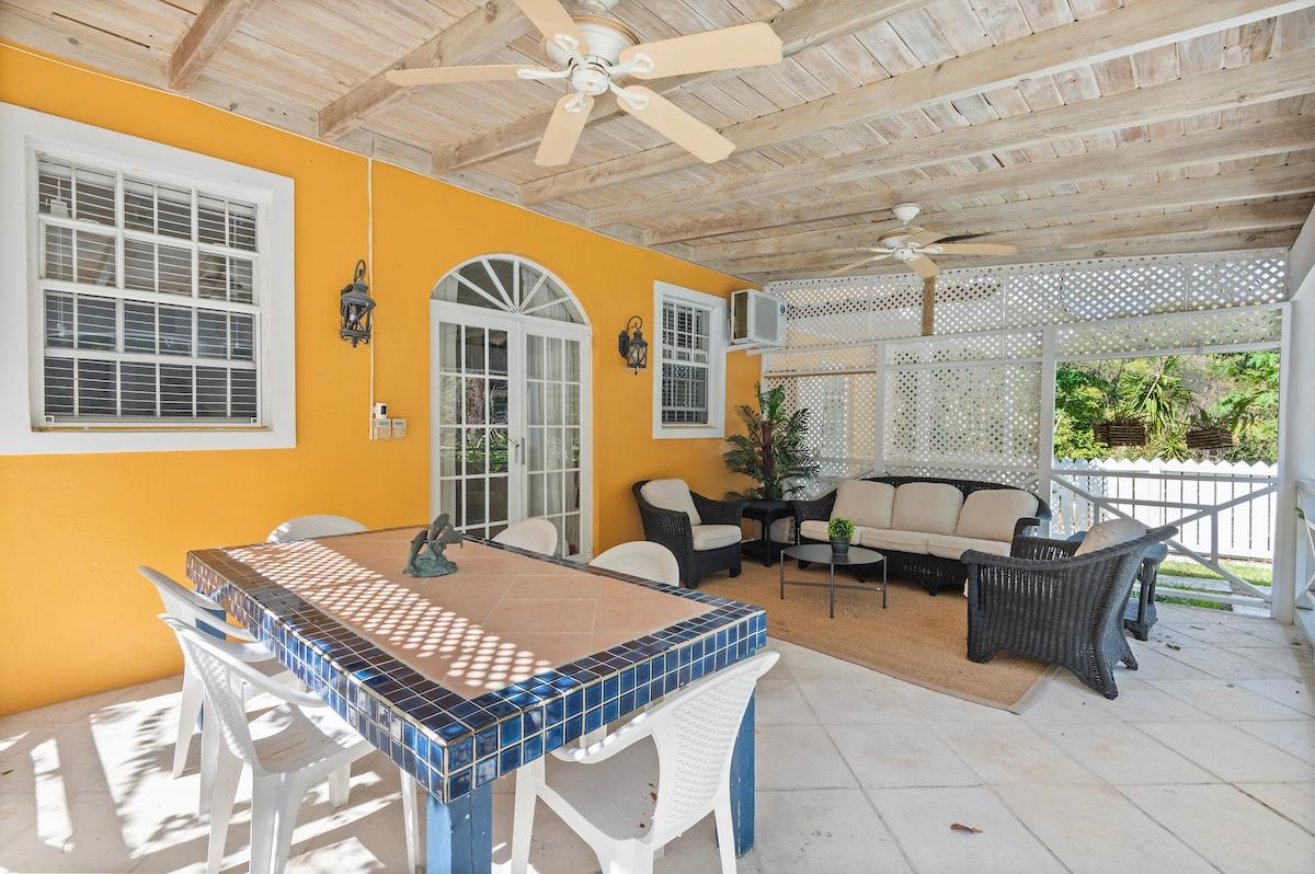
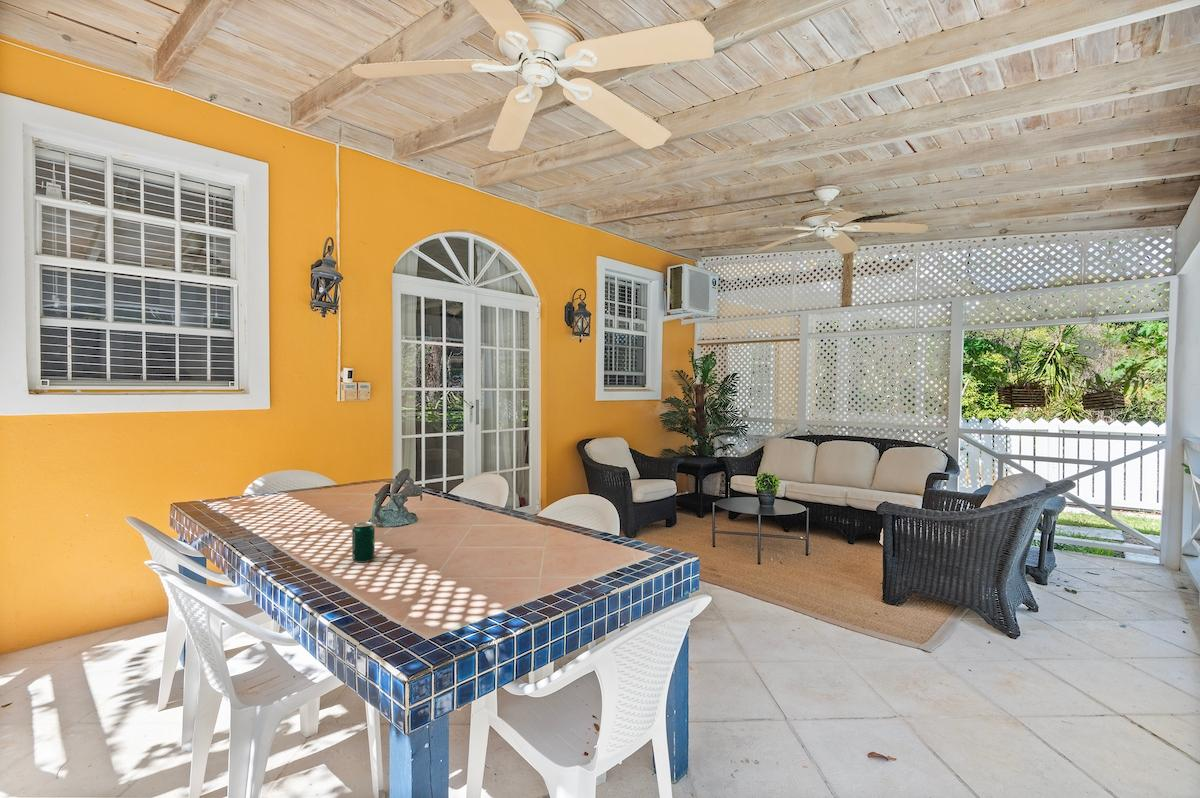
+ beverage can [351,521,376,563]
